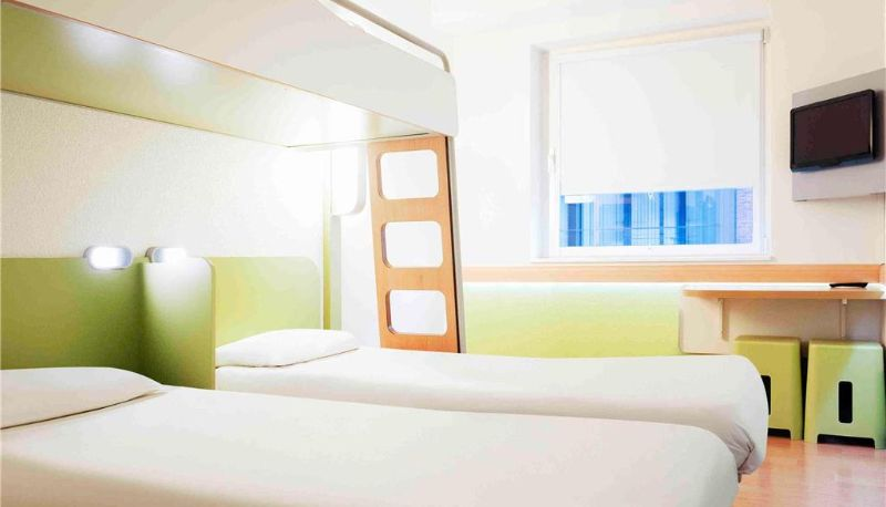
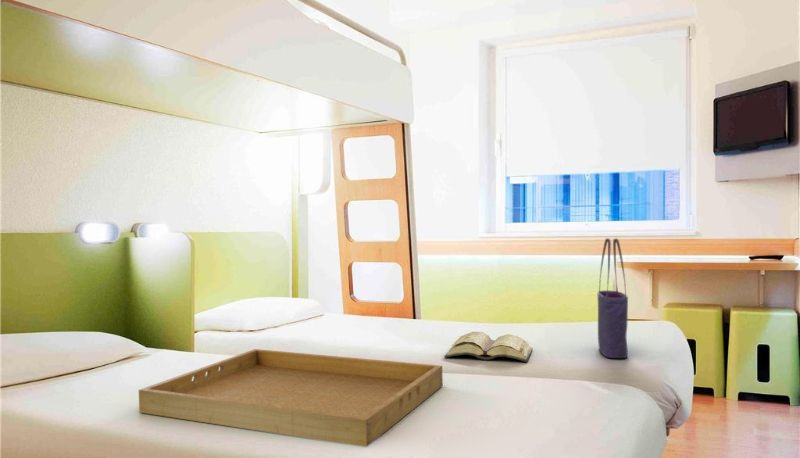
+ diary [443,331,534,363]
+ tote bag [597,237,629,359]
+ tray [138,348,444,448]
